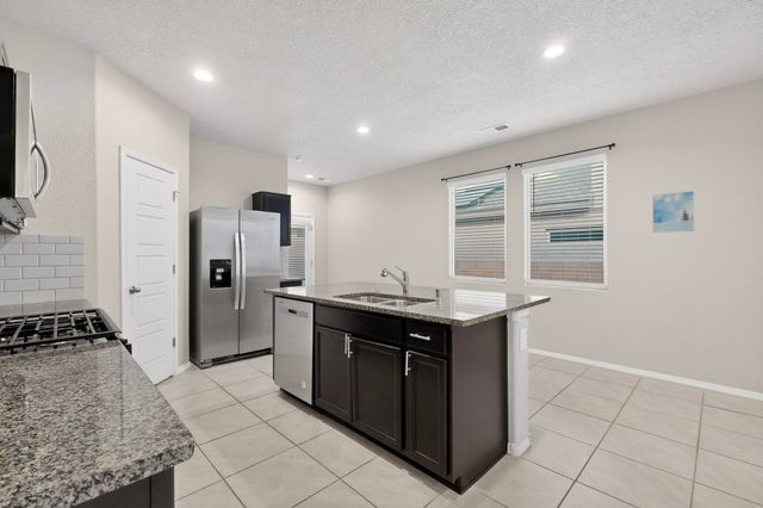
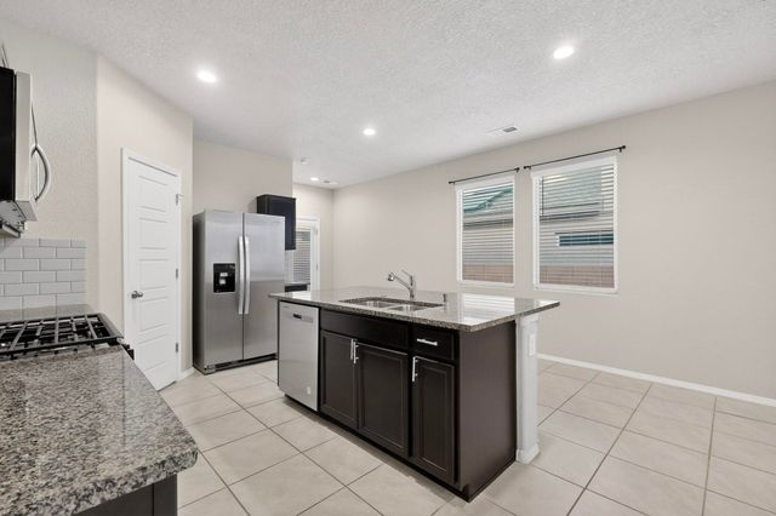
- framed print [652,190,695,234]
